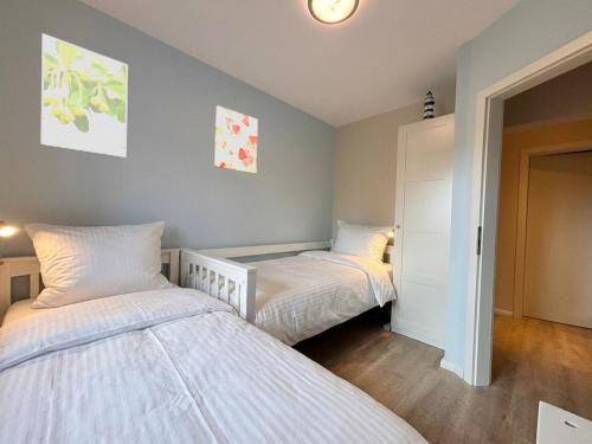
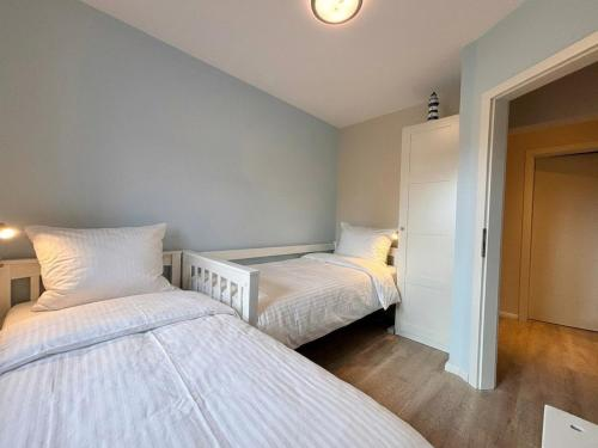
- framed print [40,32,129,159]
- wall art [213,104,259,174]
